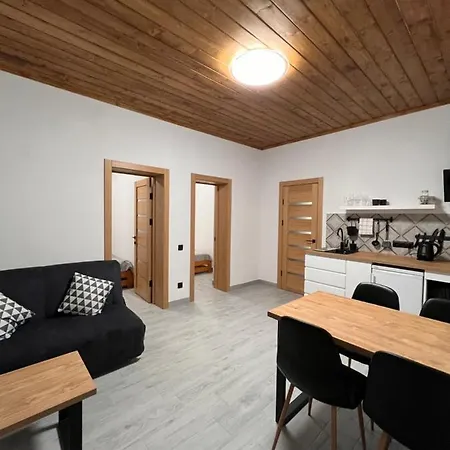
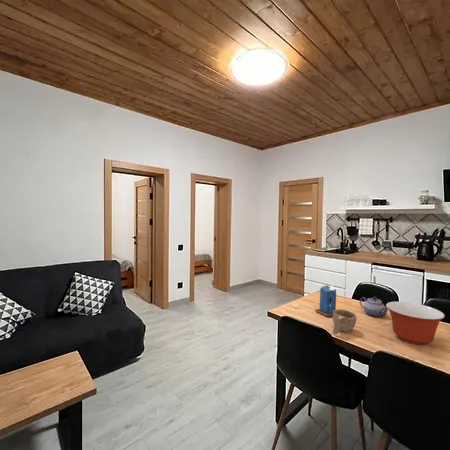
+ teapot [359,296,389,318]
+ mixing bowl [385,301,446,346]
+ candle [314,284,337,317]
+ cup [332,308,357,335]
